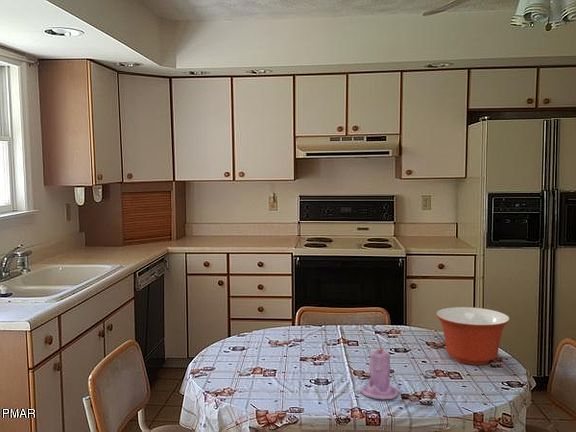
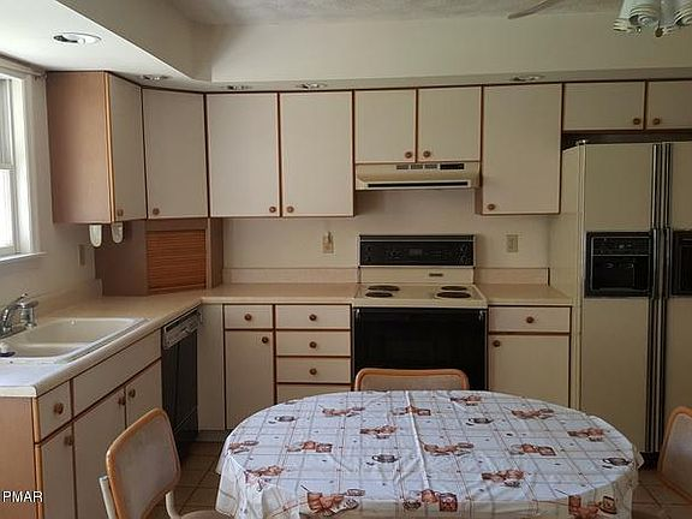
- candle [358,344,399,400]
- mixing bowl [435,306,511,366]
